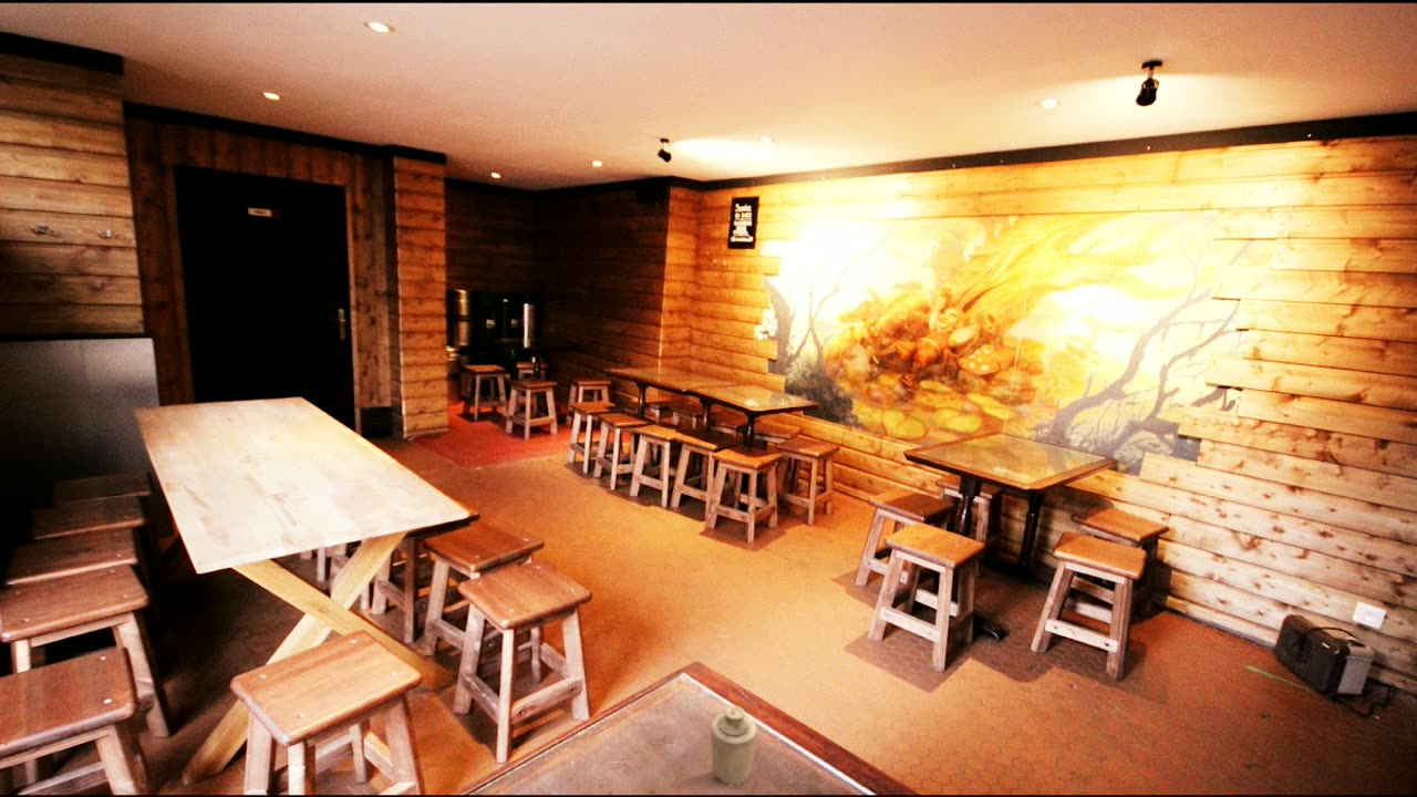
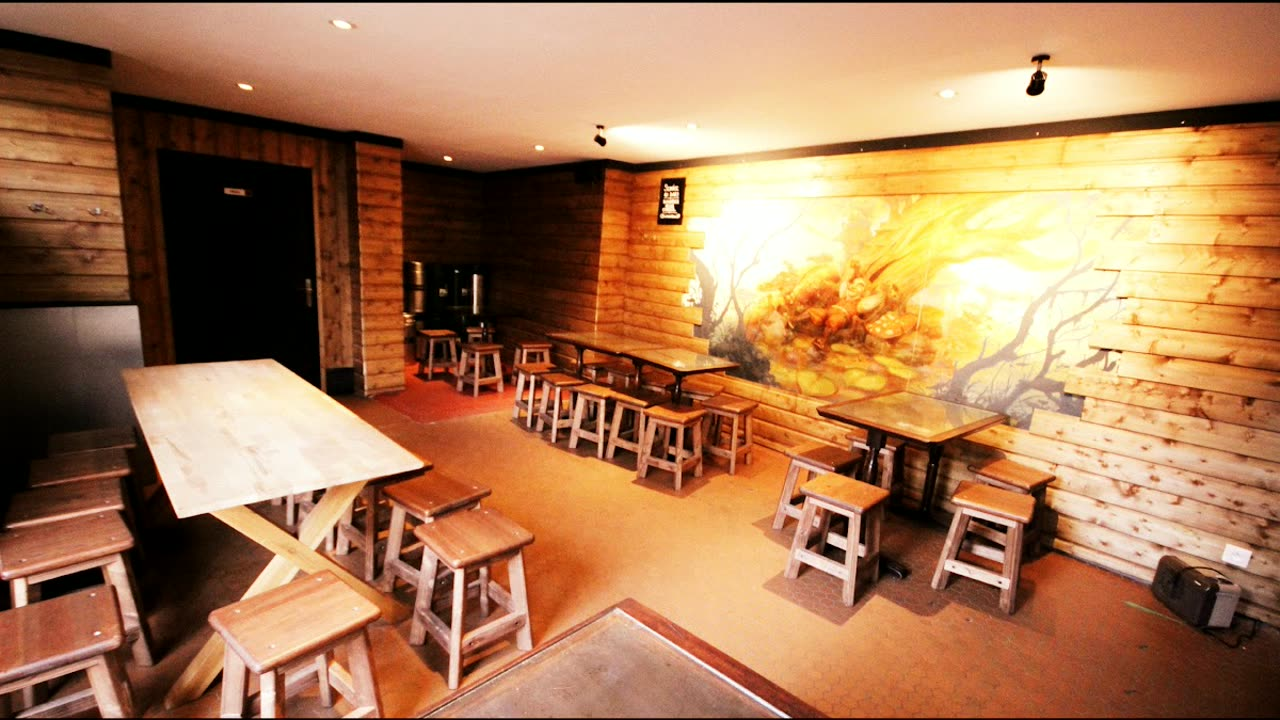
- vase [710,704,758,787]
